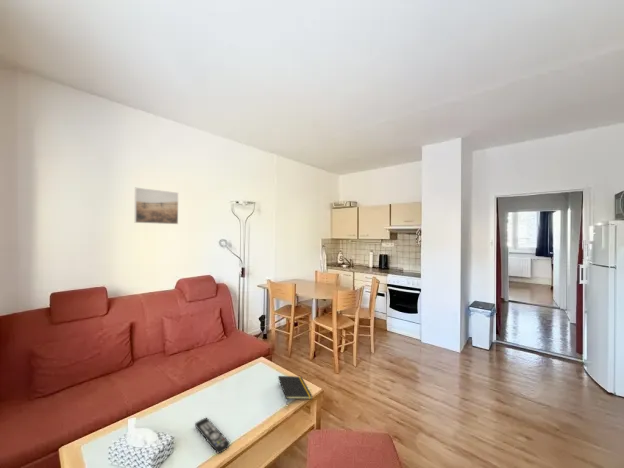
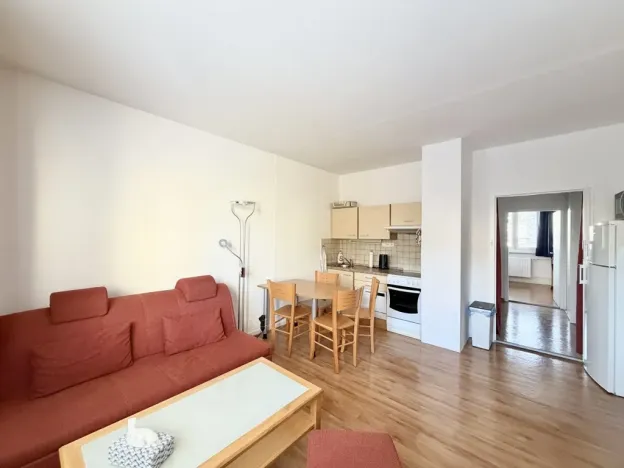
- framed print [134,187,179,225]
- notepad [277,375,314,404]
- remote control [194,417,231,454]
